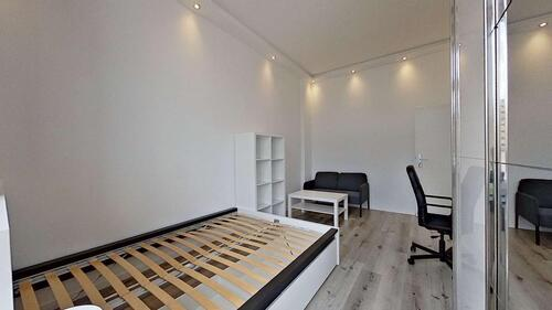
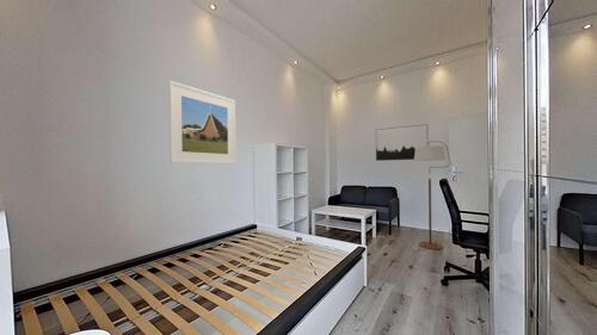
+ floor lamp [413,139,451,250]
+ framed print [167,80,236,165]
+ wall art [375,123,429,162]
